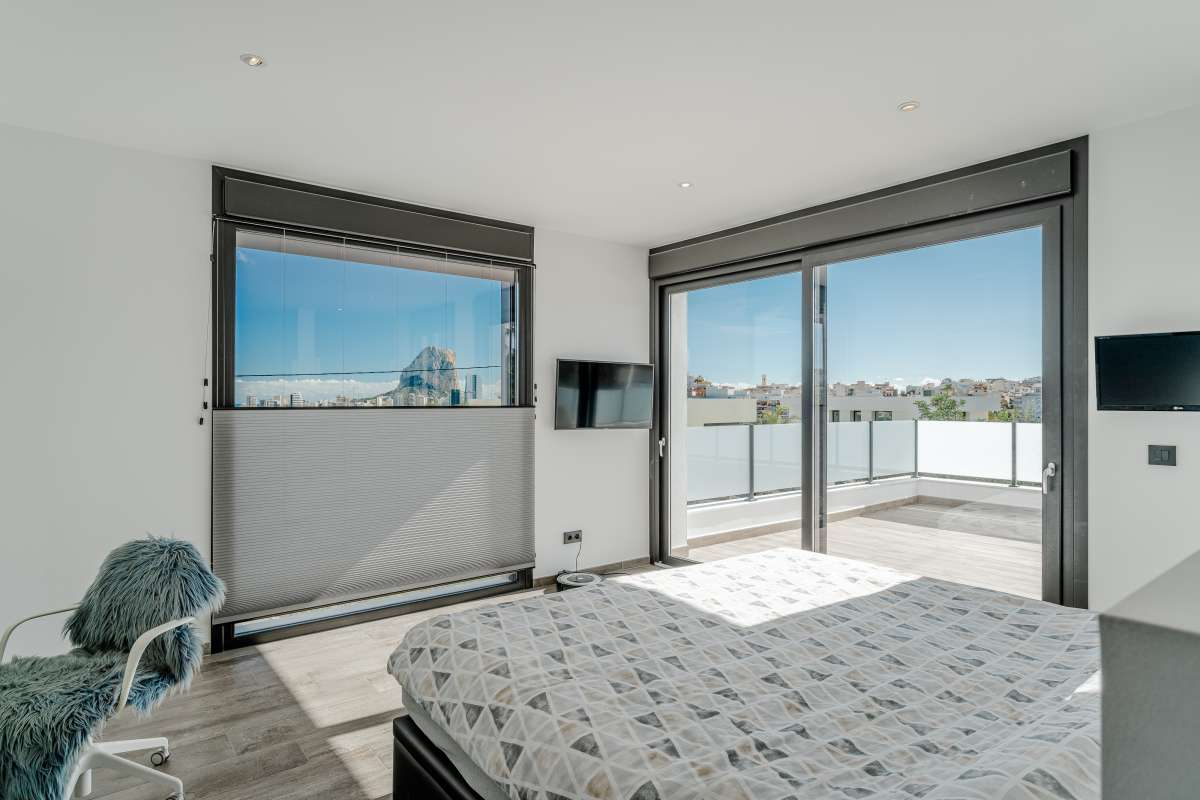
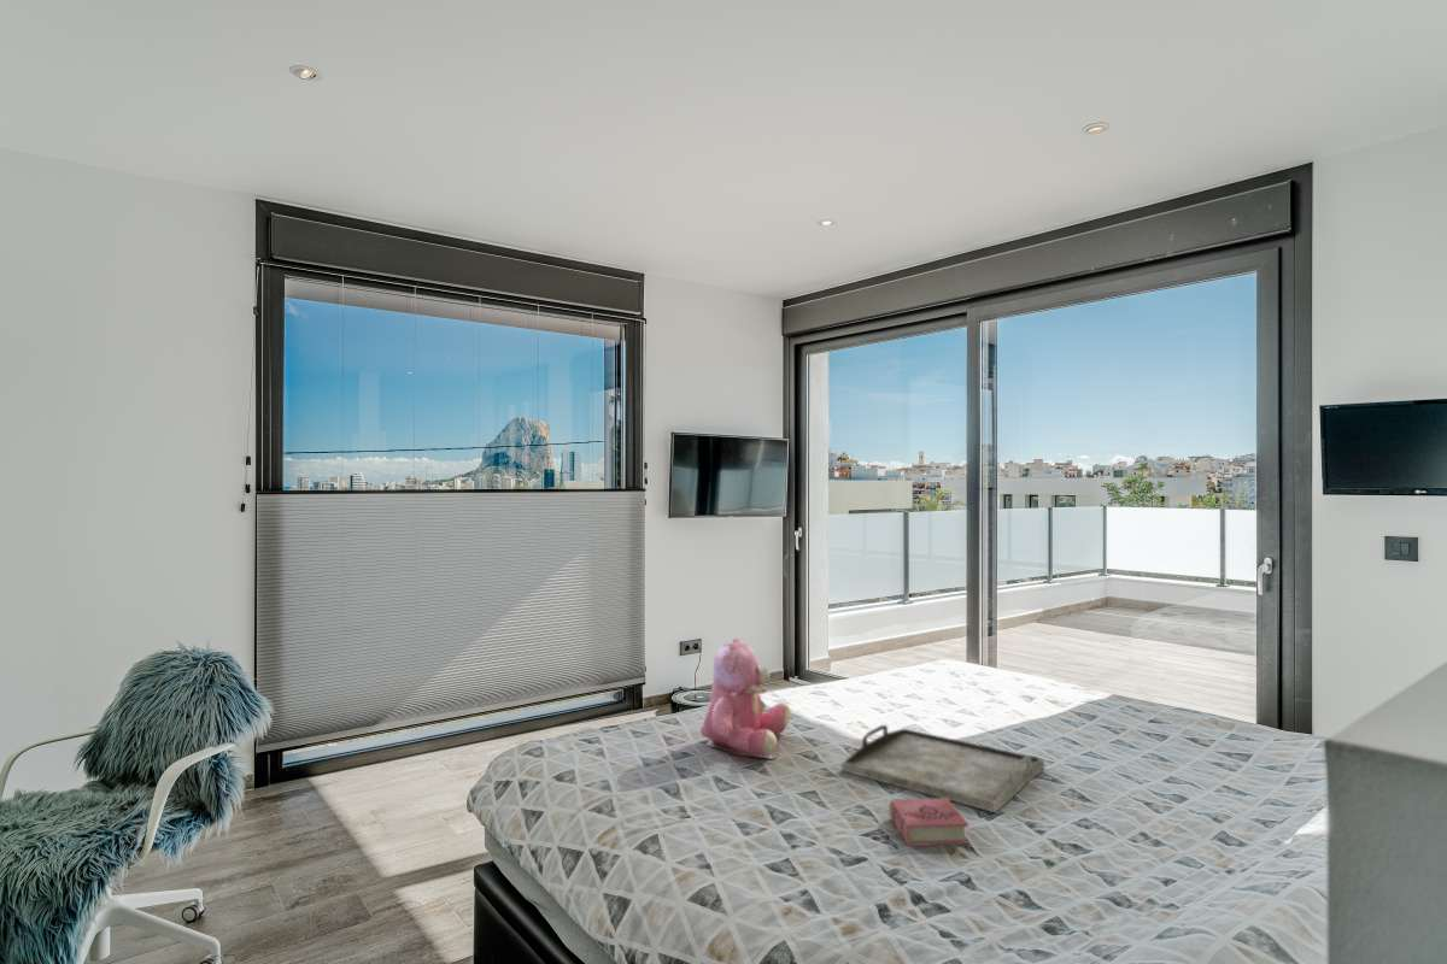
+ serving tray [840,724,1045,815]
+ book [889,798,969,847]
+ teddy bear [699,636,792,760]
